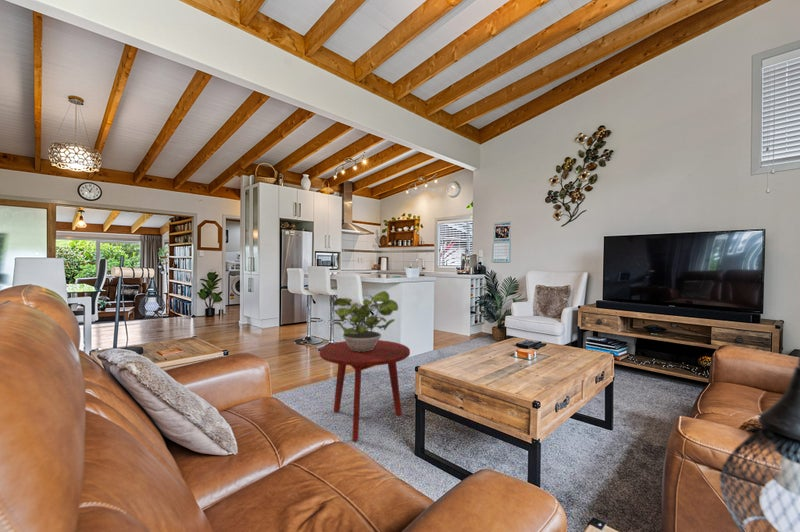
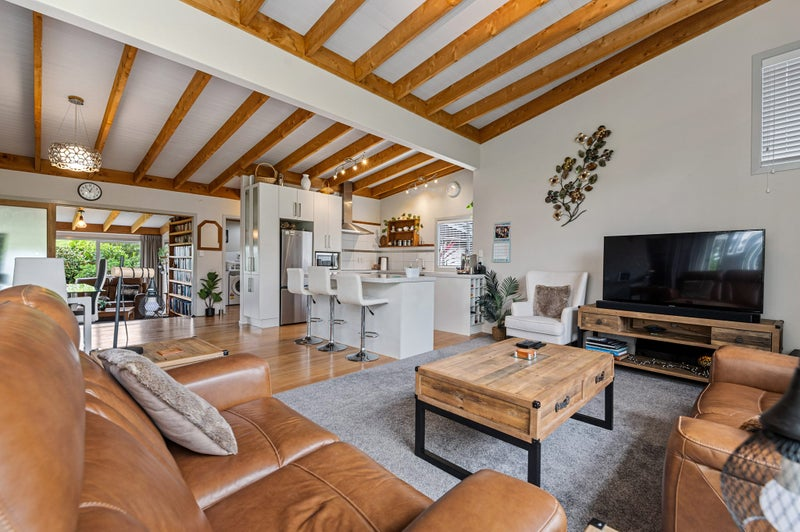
- potted plant [332,290,399,352]
- side table [319,339,411,442]
